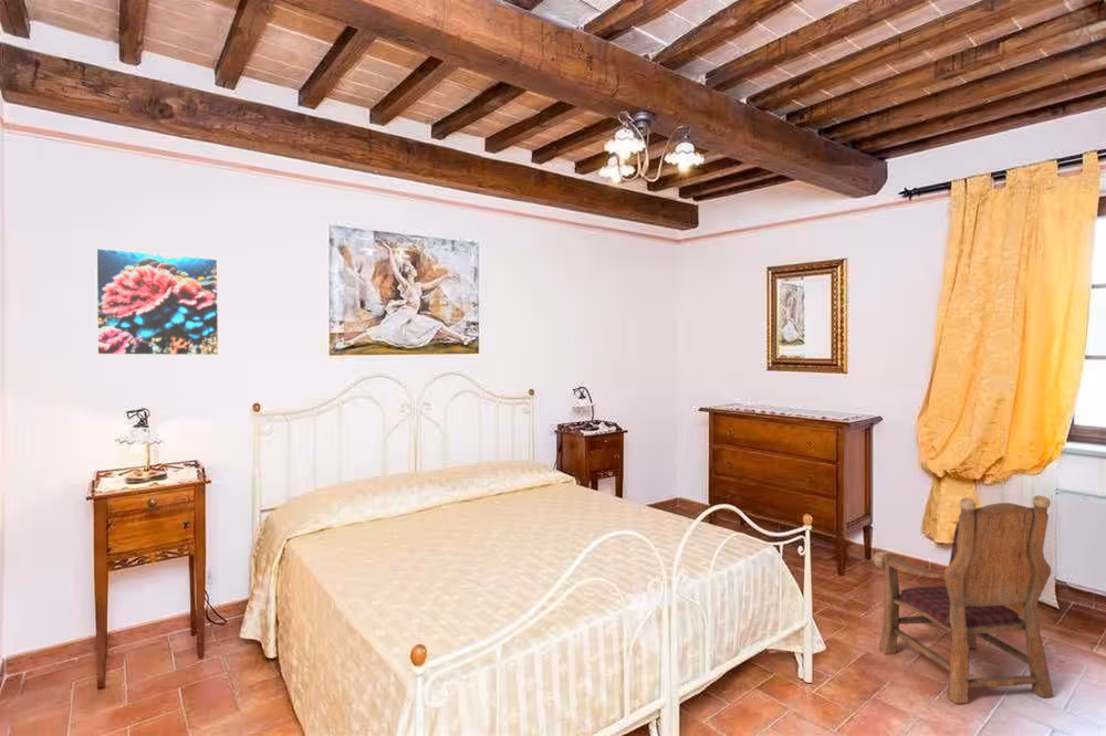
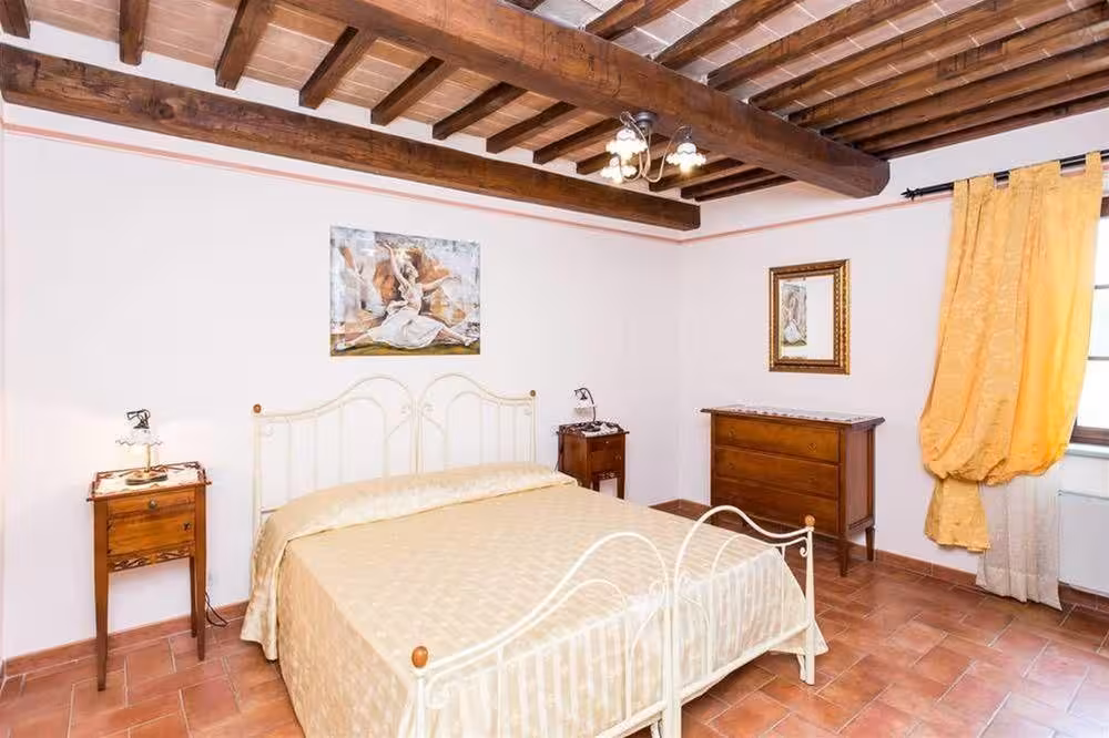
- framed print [94,246,220,357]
- armchair [872,494,1055,705]
